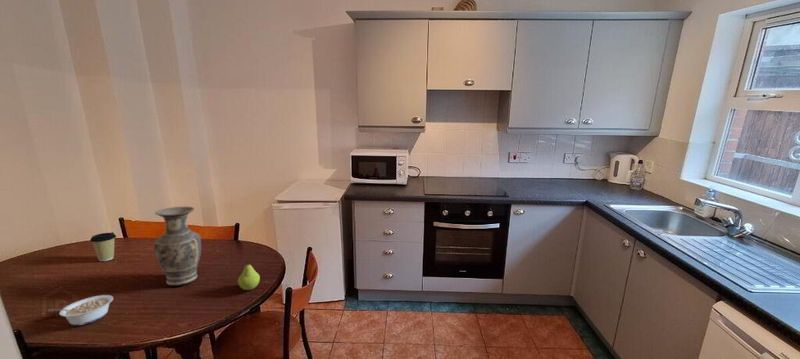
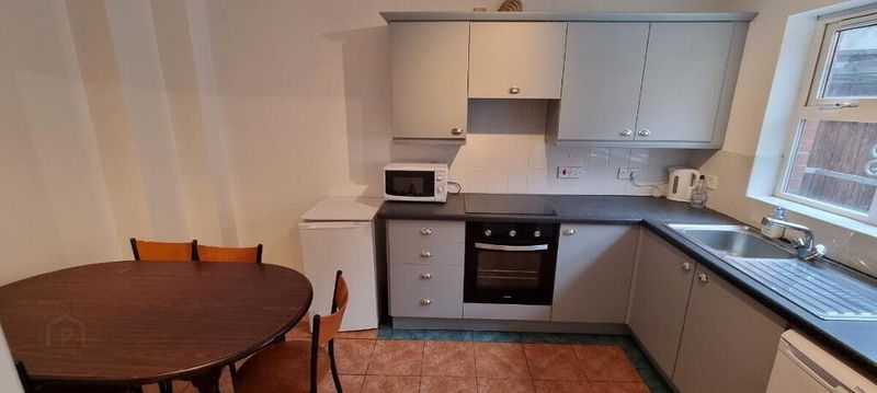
- legume [48,294,114,326]
- fruit [237,260,261,291]
- vase [154,206,202,287]
- coffee cup [89,231,117,262]
